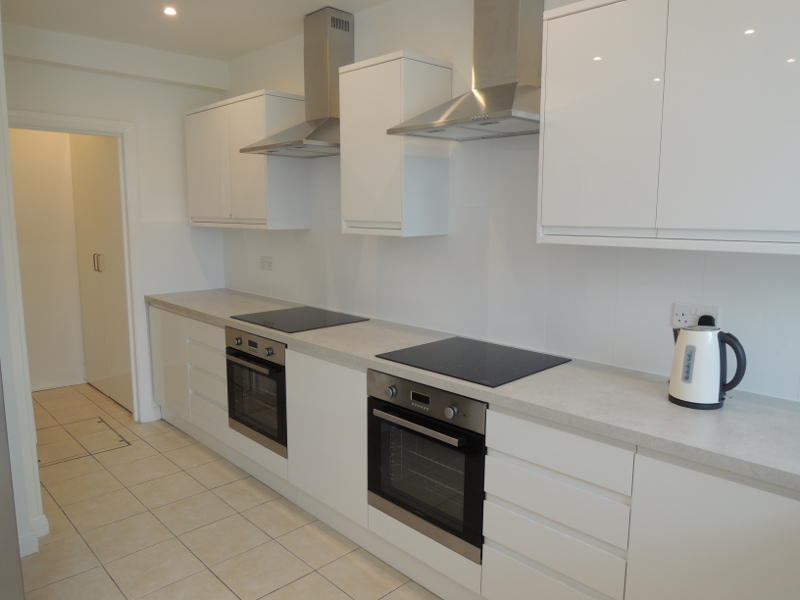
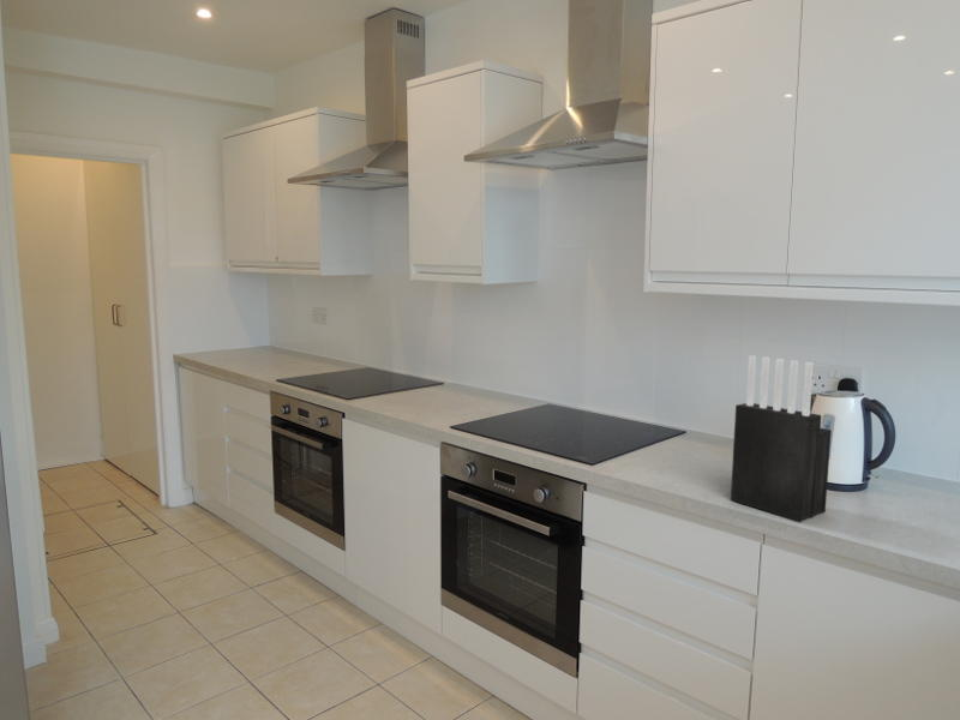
+ knife block [730,354,833,523]
